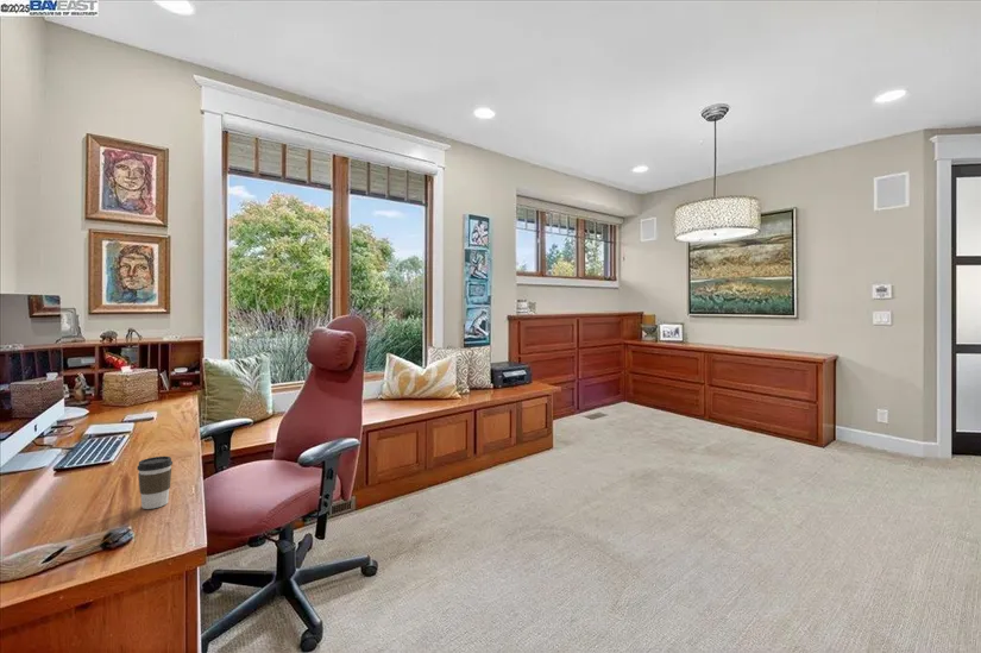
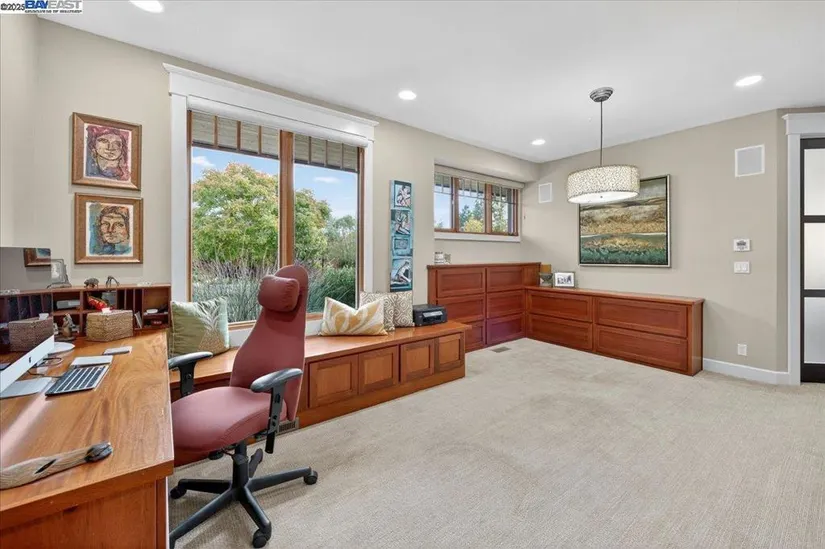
- coffee cup [136,456,174,510]
